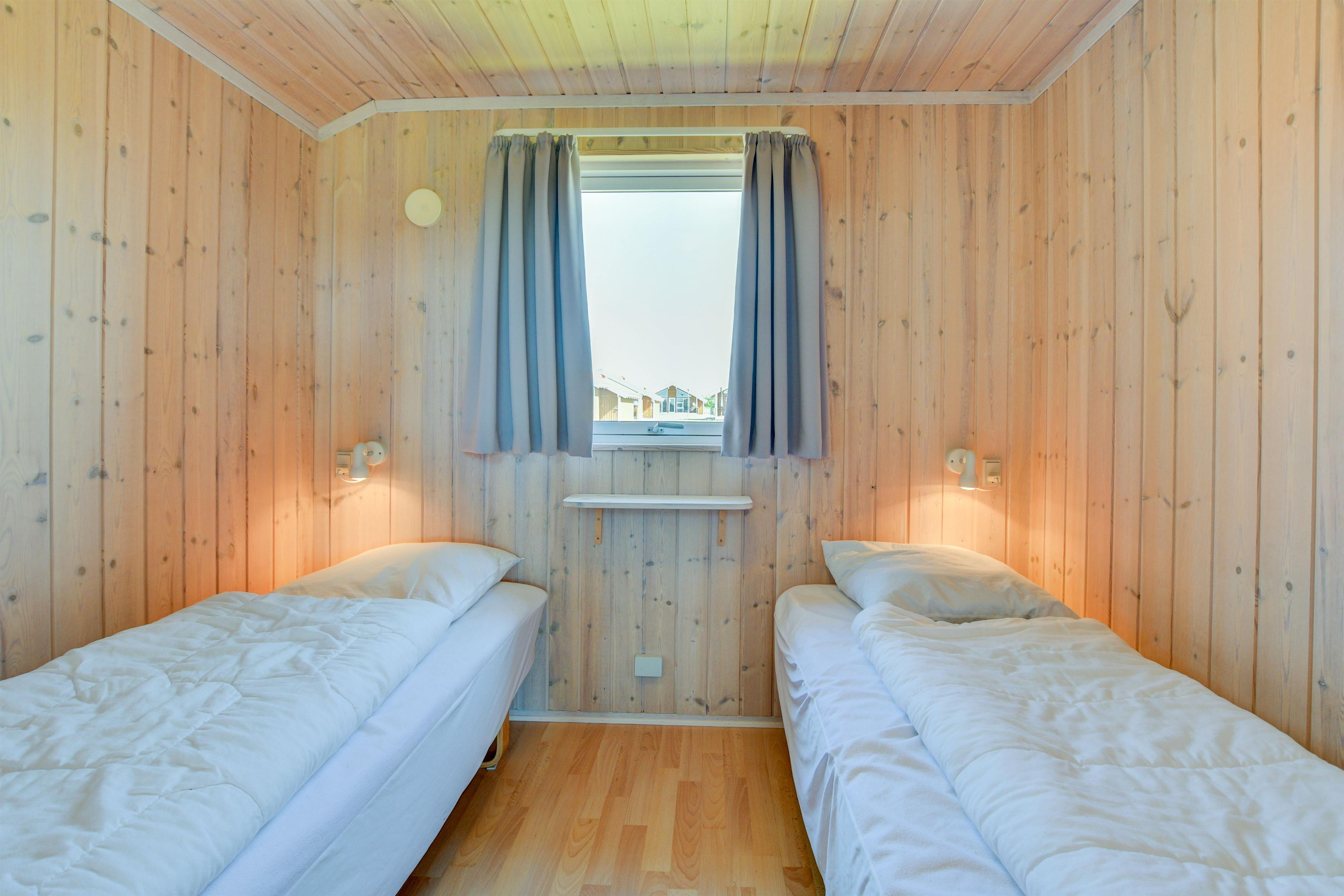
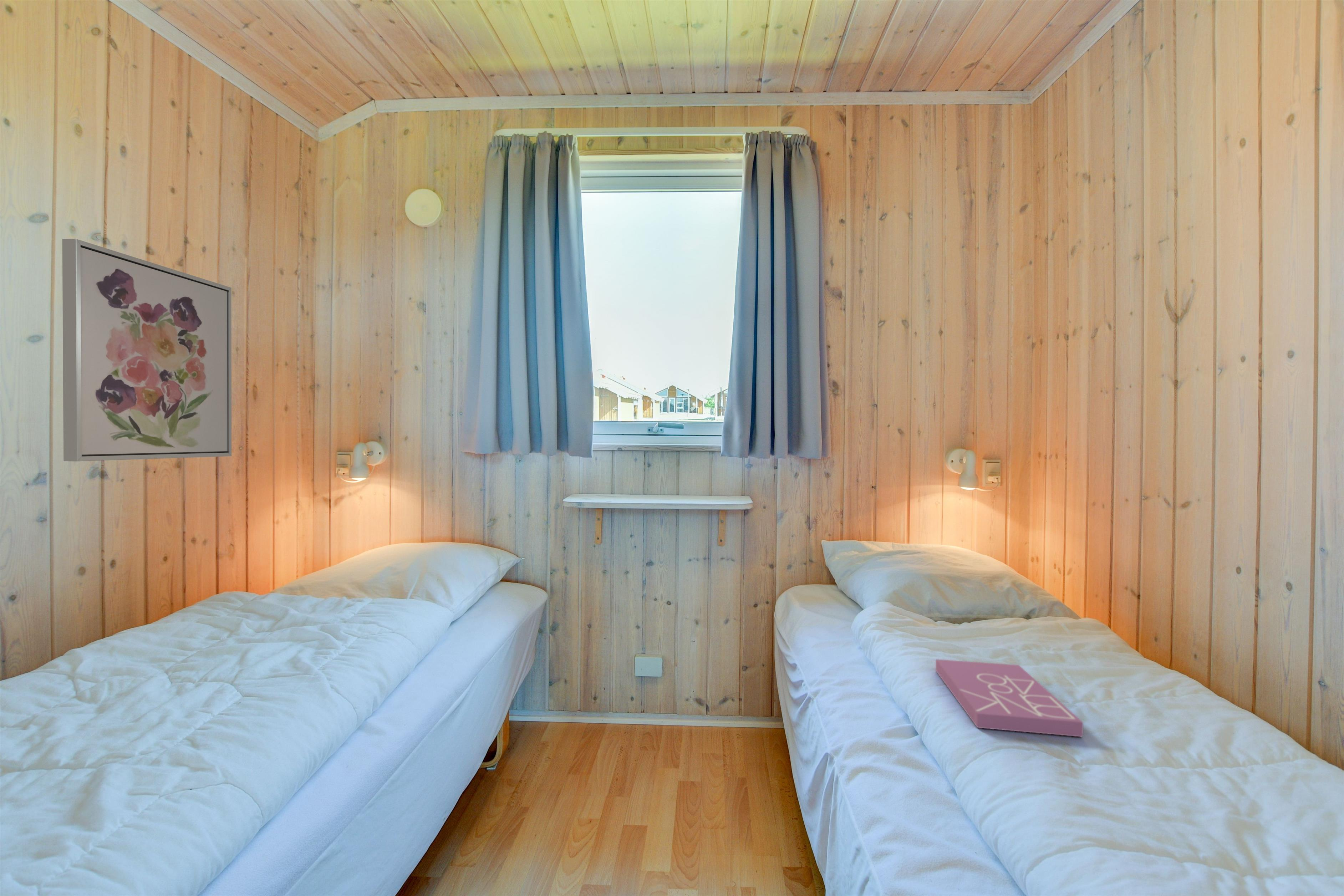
+ book [935,659,1083,737]
+ wall art [62,238,232,462]
